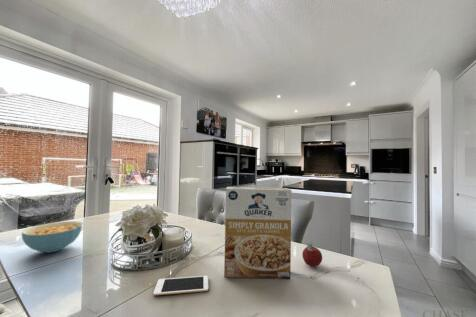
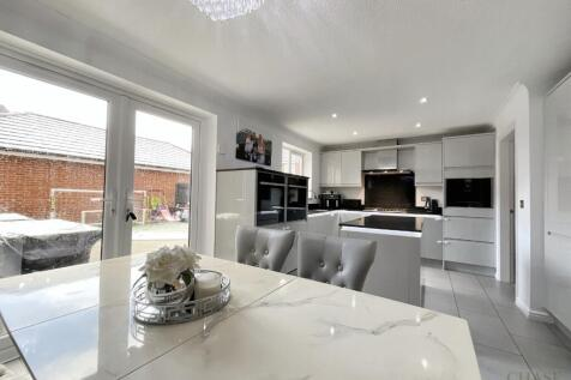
- fruit [301,242,323,268]
- cereal box [223,186,292,280]
- cell phone [152,275,209,296]
- cereal bowl [21,220,83,254]
